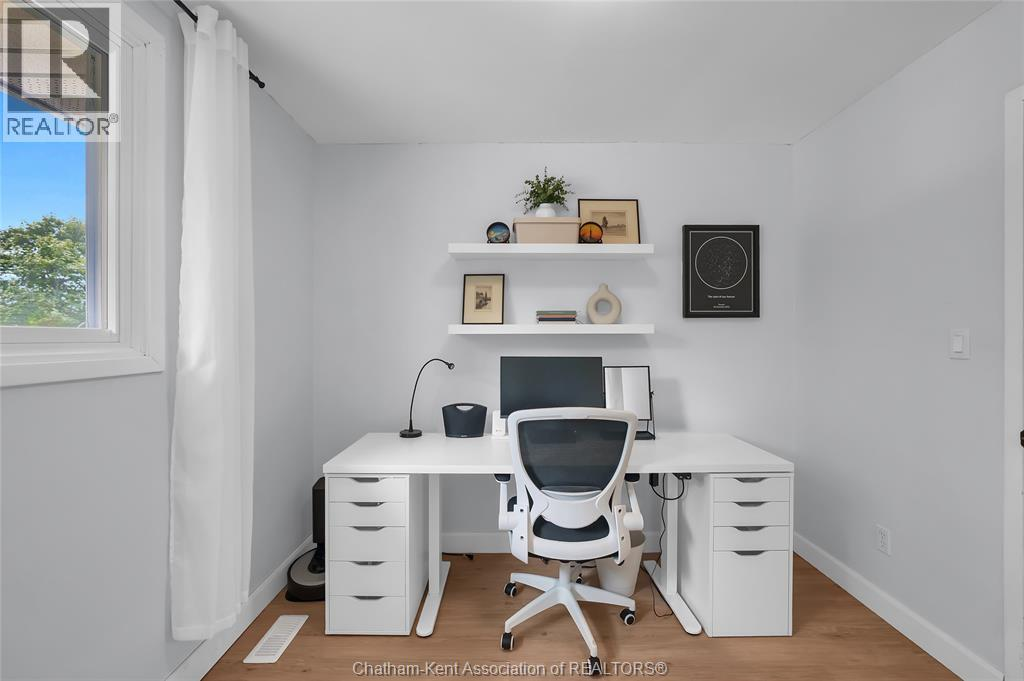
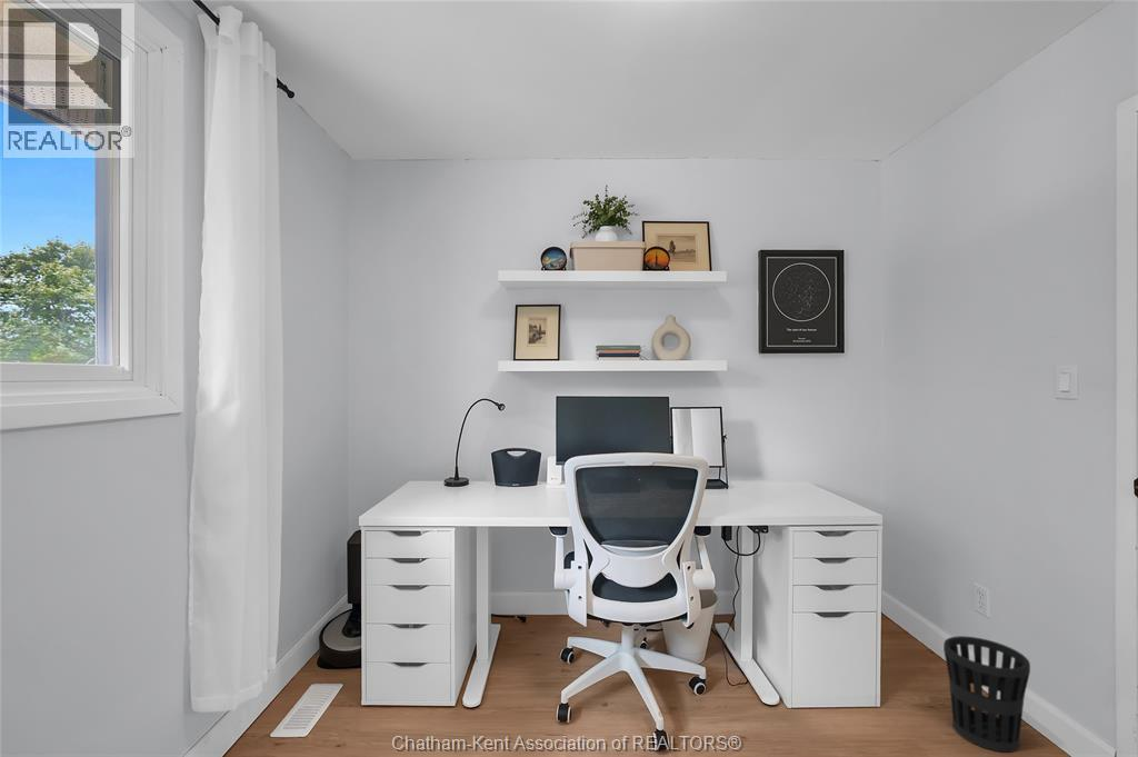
+ wastebasket [942,635,1031,753]
